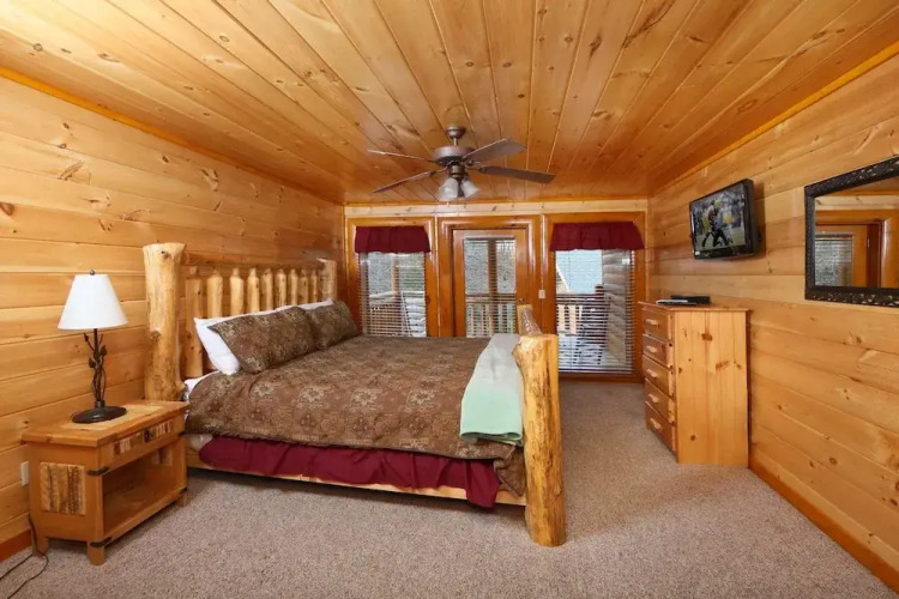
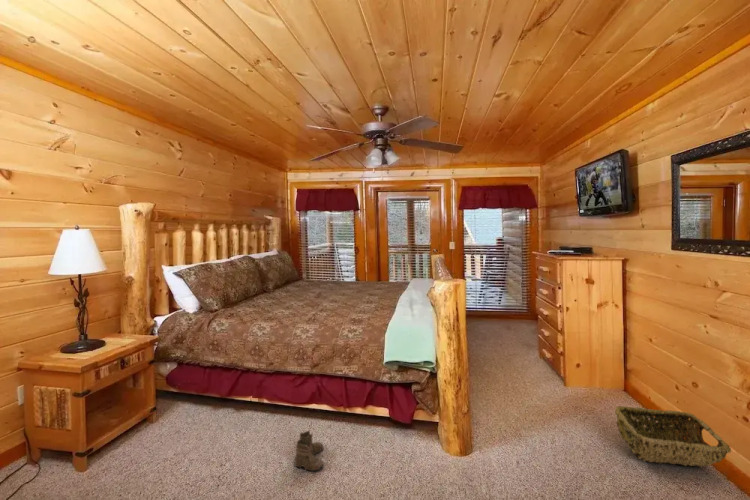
+ woven basket [614,405,732,469]
+ boots [294,429,325,475]
